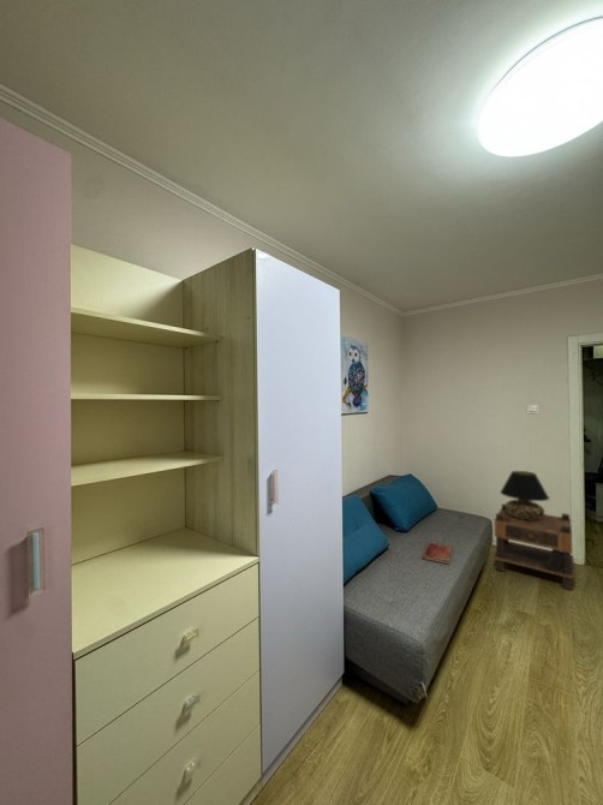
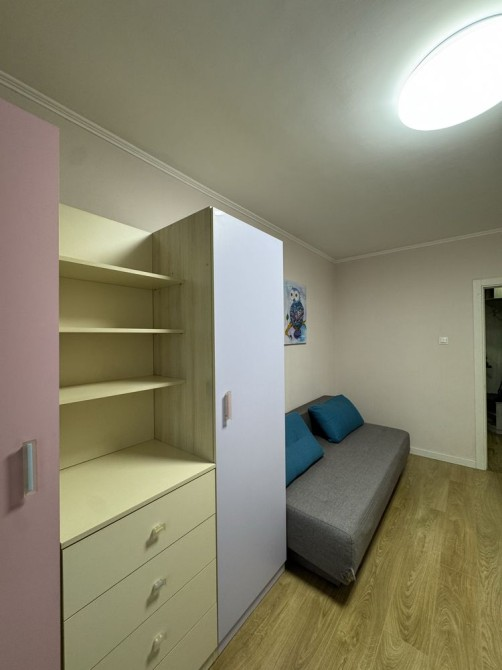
- diary [422,542,454,566]
- table lamp [498,470,550,520]
- nightstand [492,502,575,591]
